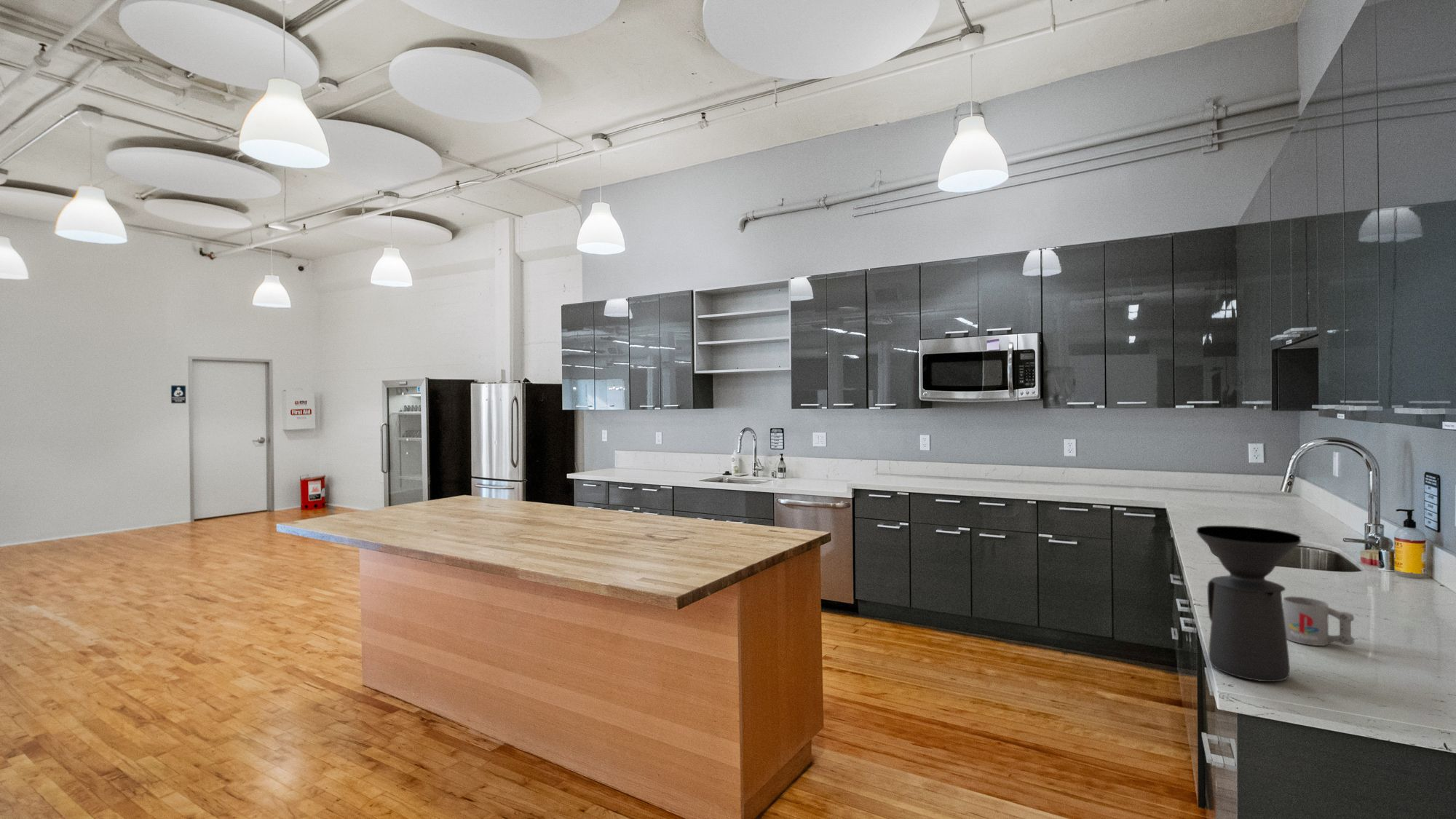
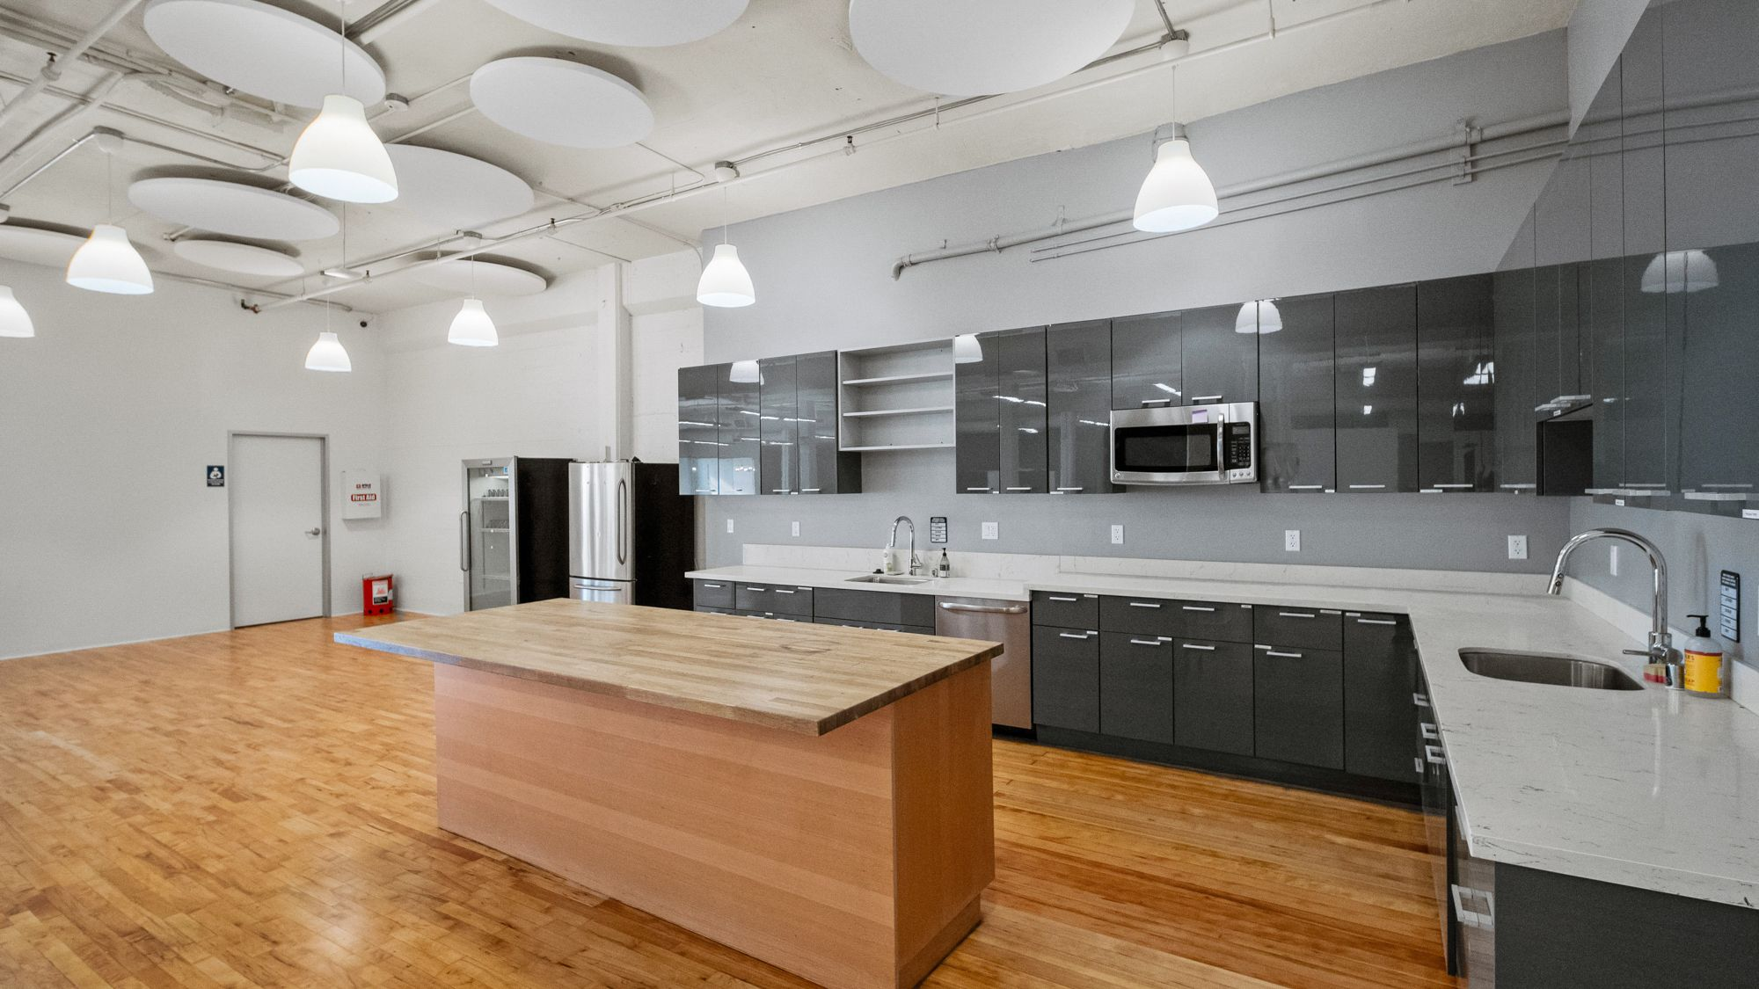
- mug [1282,596,1355,646]
- coffee maker [1195,525,1302,682]
